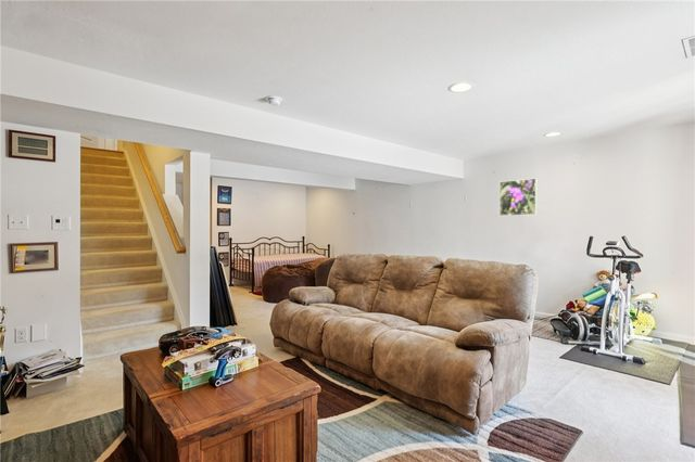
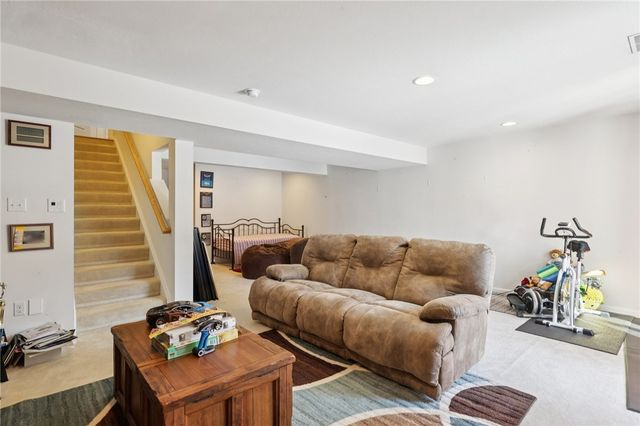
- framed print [498,177,538,217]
